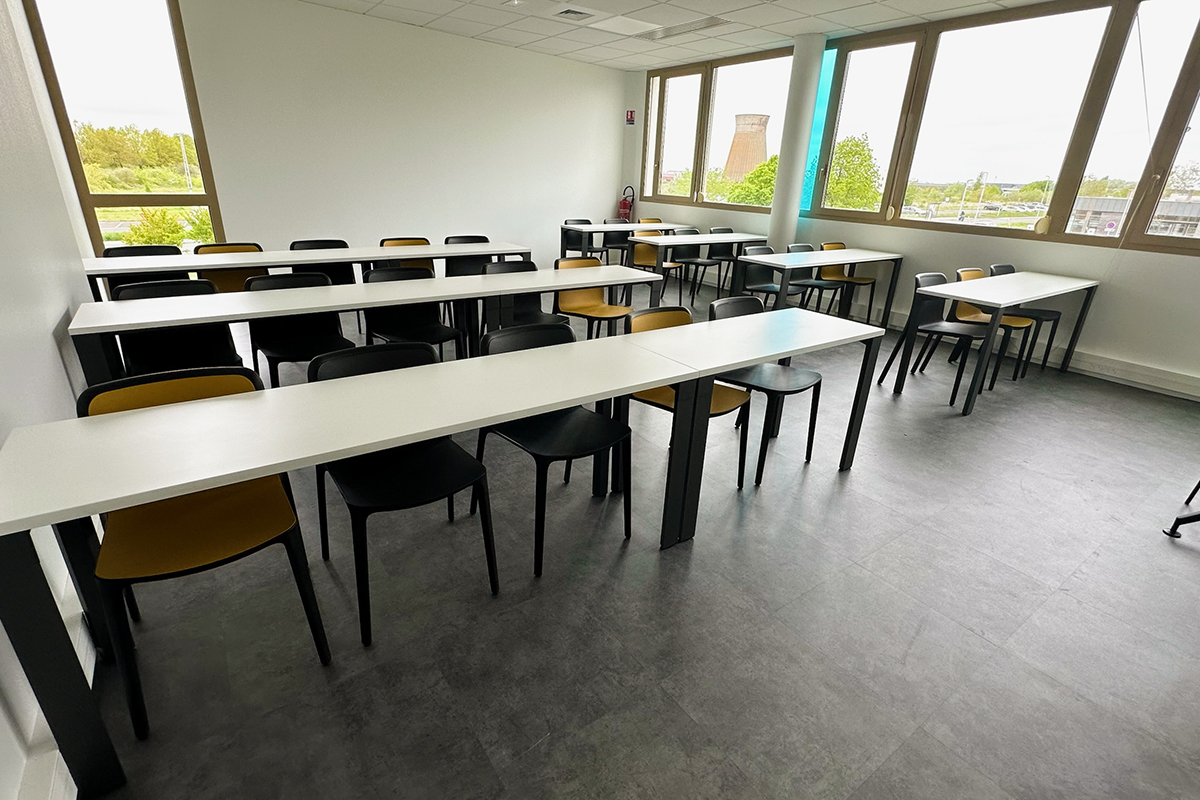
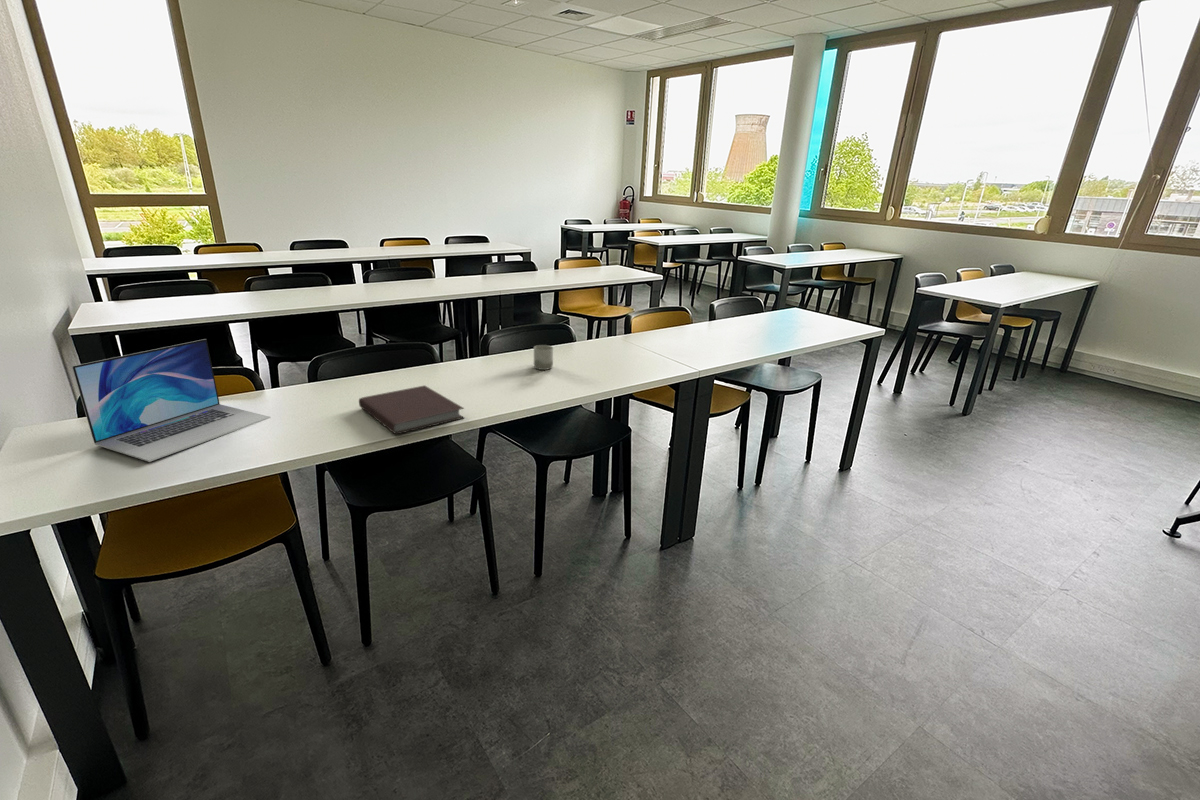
+ notebook [358,384,465,435]
+ laptop [71,338,271,463]
+ cup [533,344,554,371]
